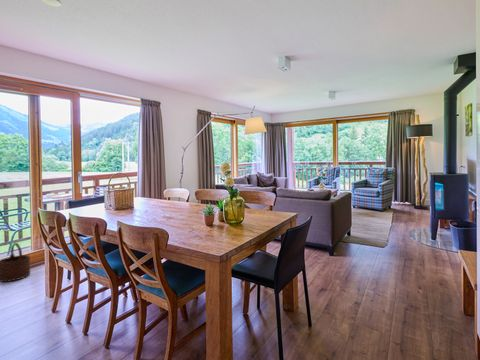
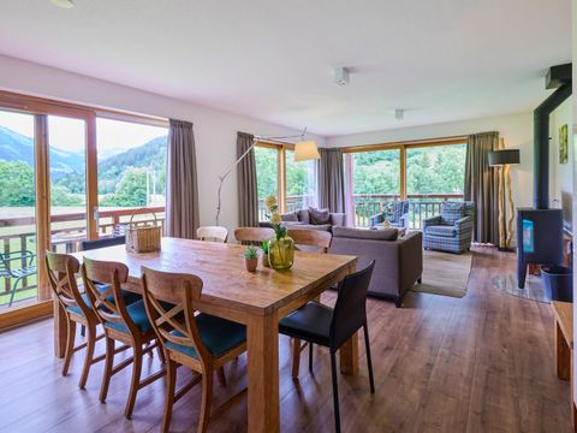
- wooden bucket [0,242,31,283]
